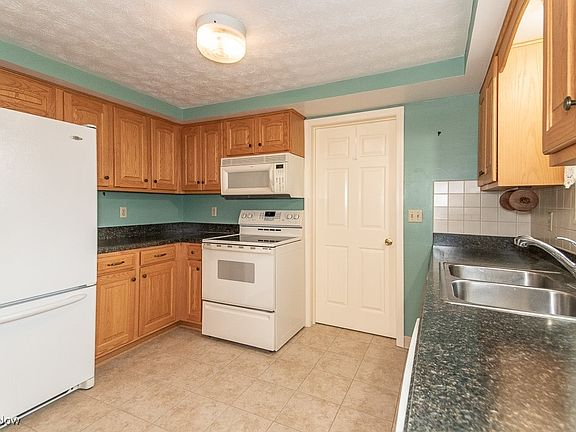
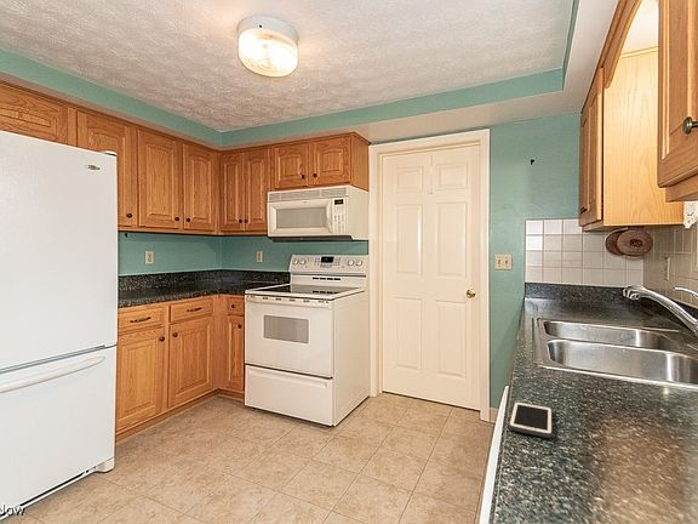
+ cell phone [508,400,554,439]
